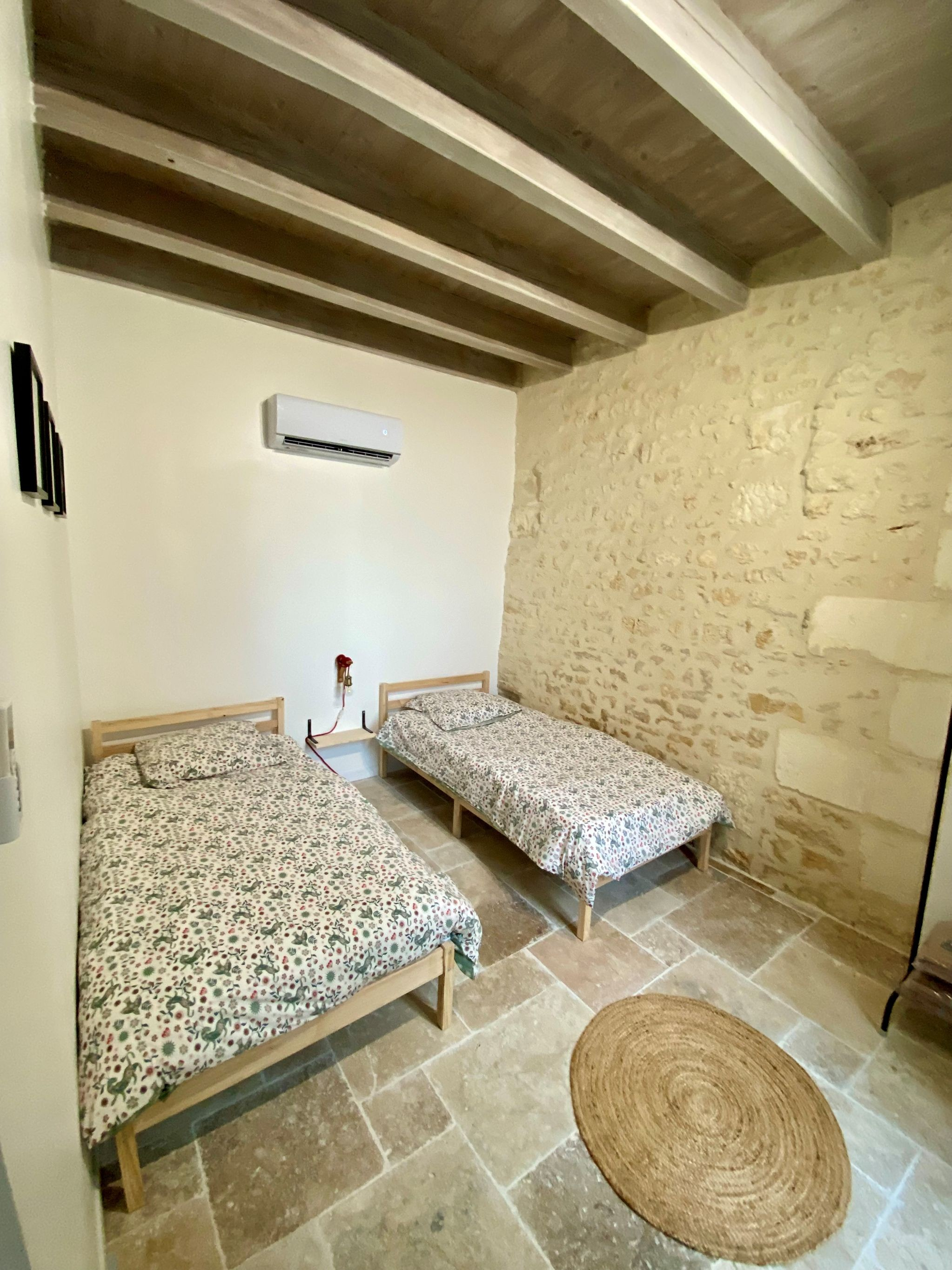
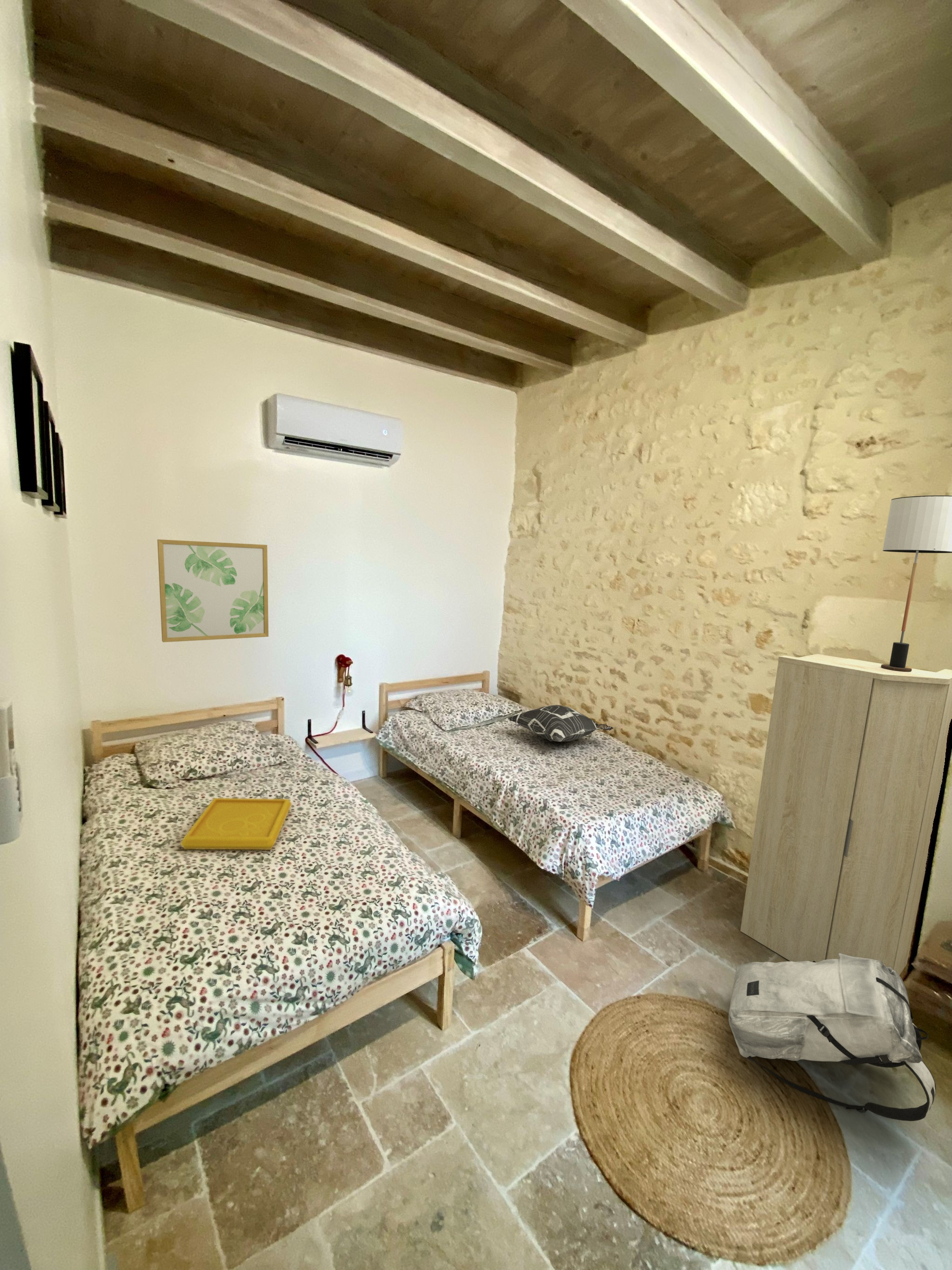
+ serving tray [180,797,292,851]
+ wall art [157,539,269,642]
+ backpack [728,953,937,1121]
+ decorative pillow [507,704,614,742]
+ table lamp [881,495,952,672]
+ cabinet [740,654,952,976]
